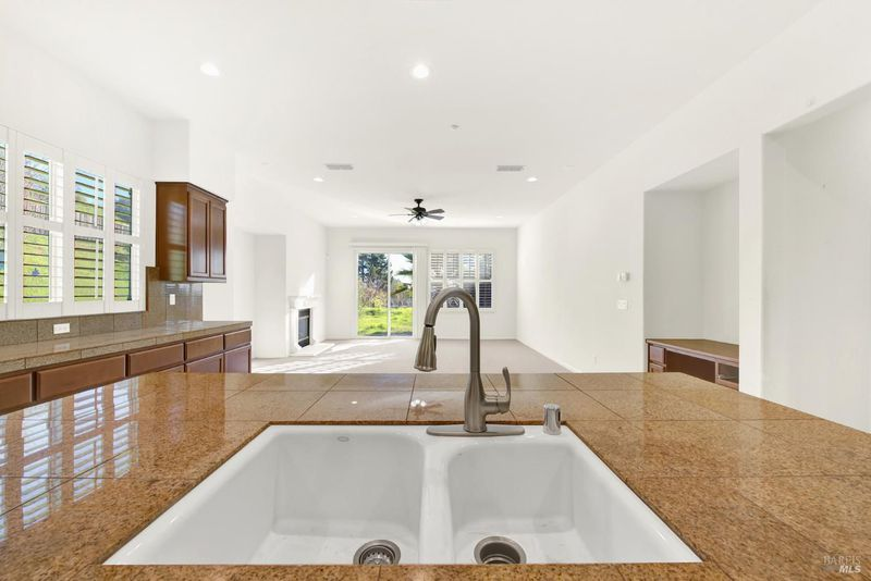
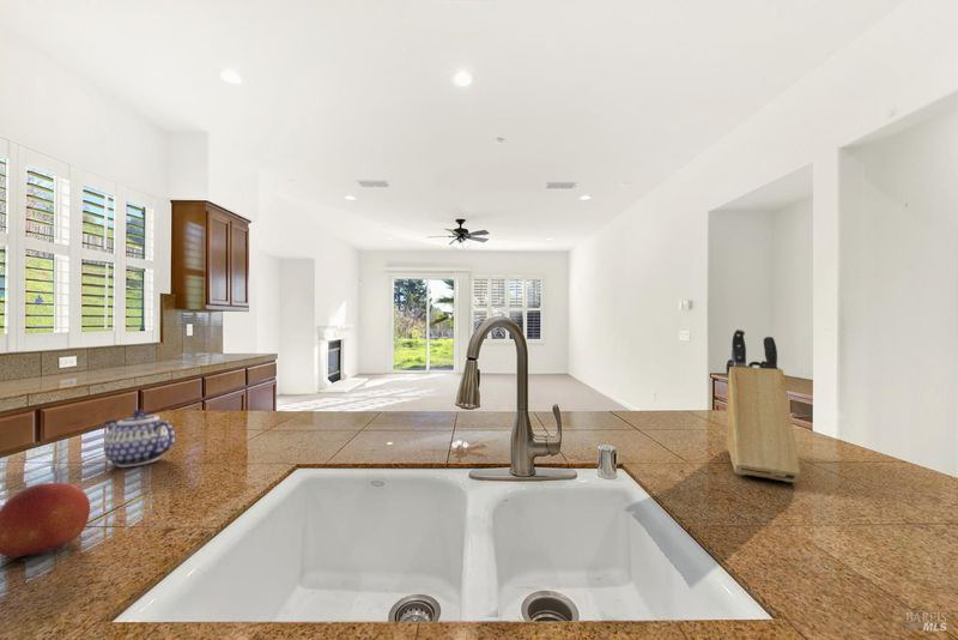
+ teapot [103,409,176,469]
+ fruit [0,482,91,562]
+ knife block [724,328,801,483]
